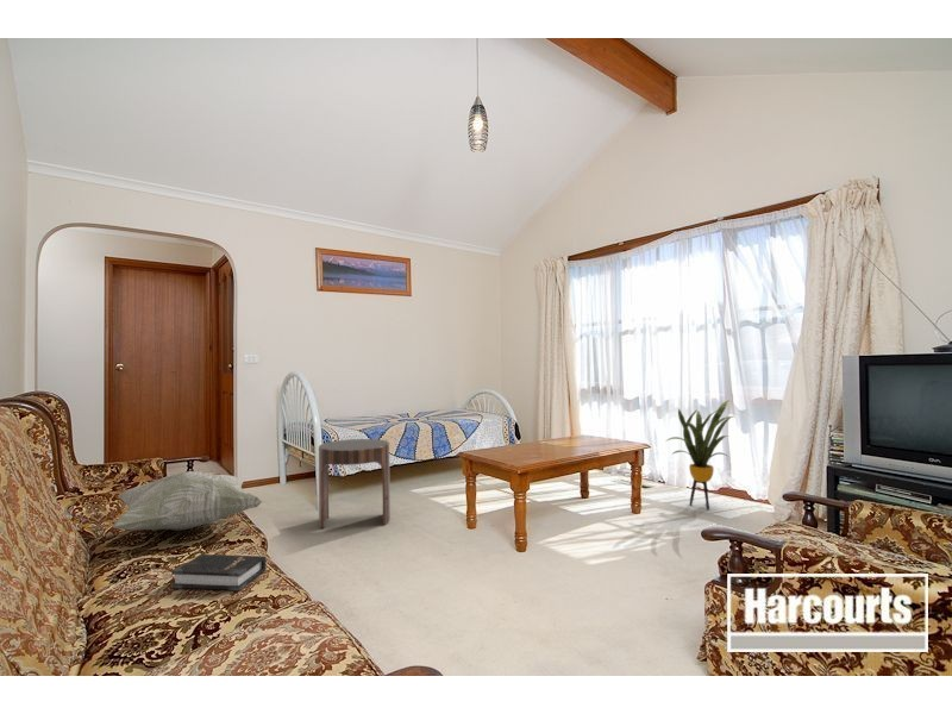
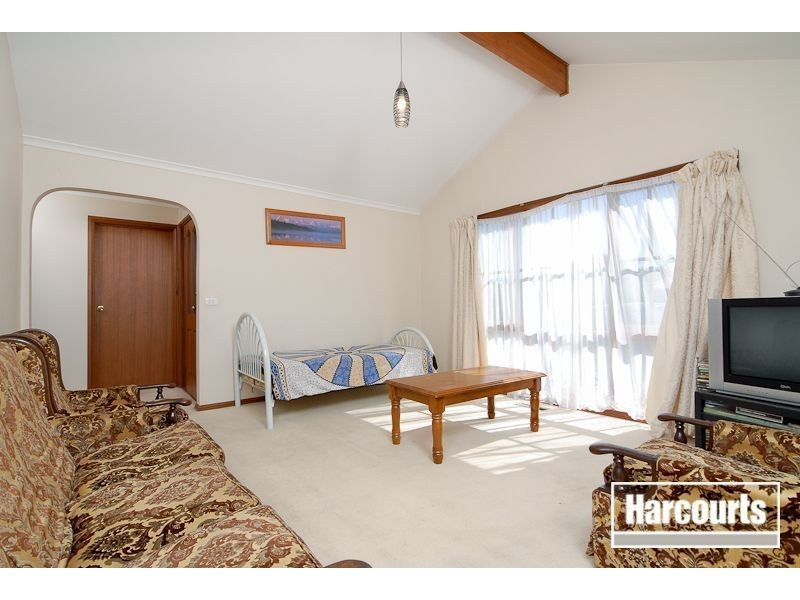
- house plant [666,399,734,511]
- hardback book [170,553,268,591]
- side table [318,438,392,530]
- decorative pillow [111,470,263,532]
